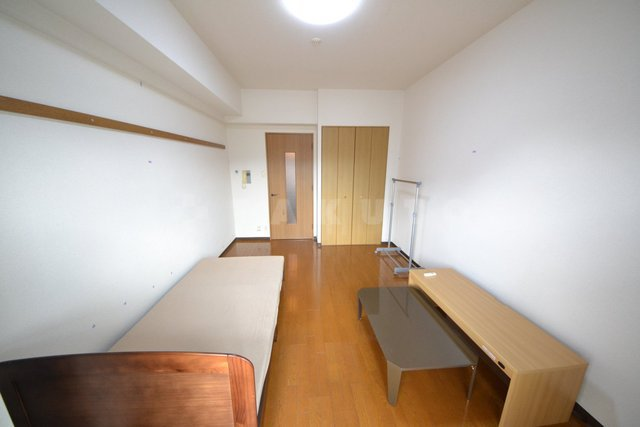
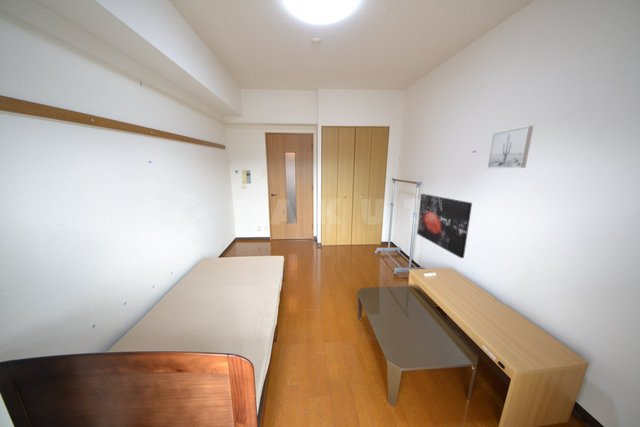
+ wall art [486,125,534,169]
+ wall art [416,193,473,259]
